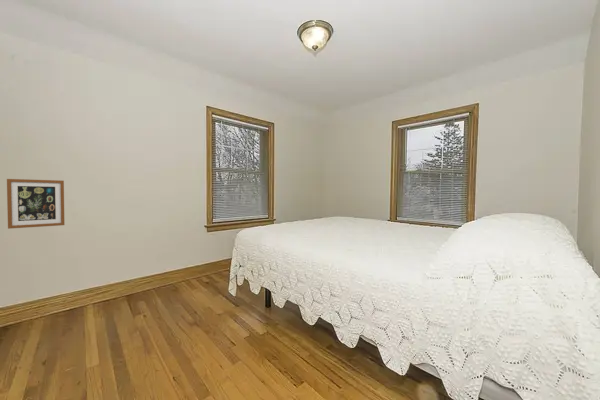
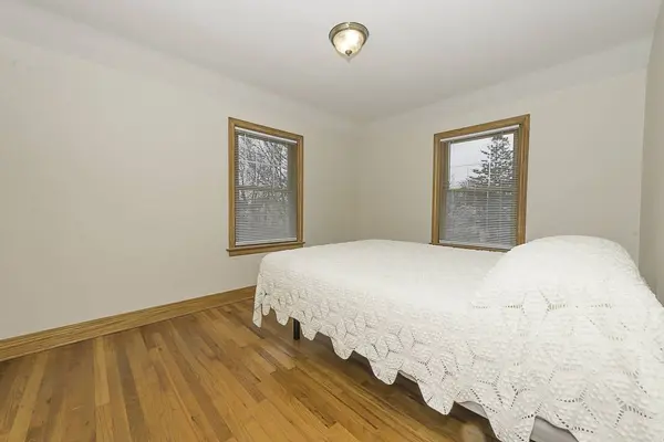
- wall art [6,178,65,230]
